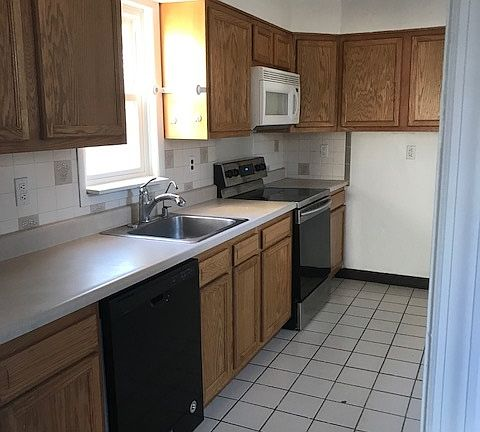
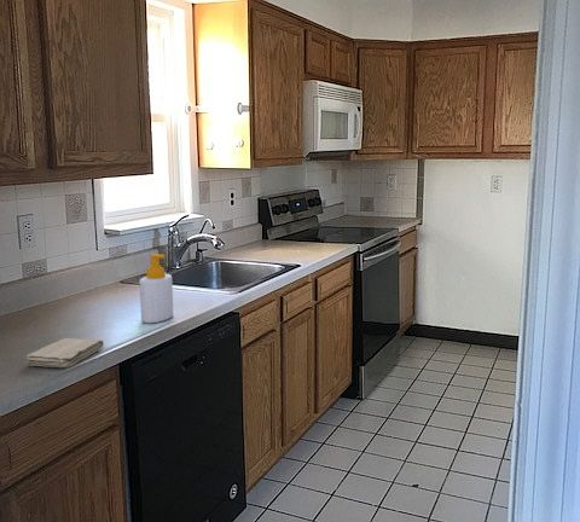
+ washcloth [25,337,105,369]
+ soap bottle [139,253,174,324]
